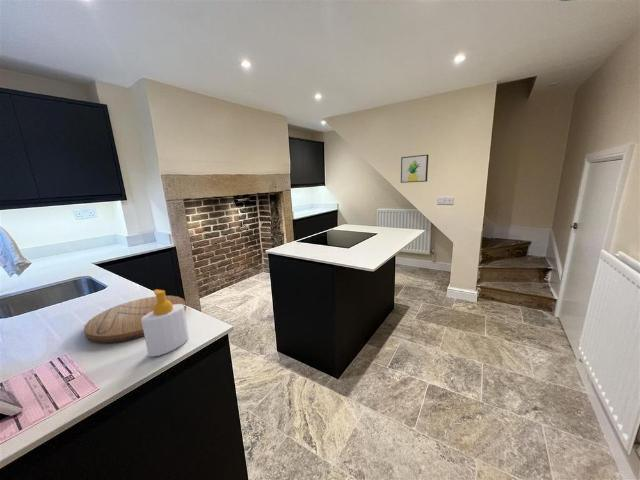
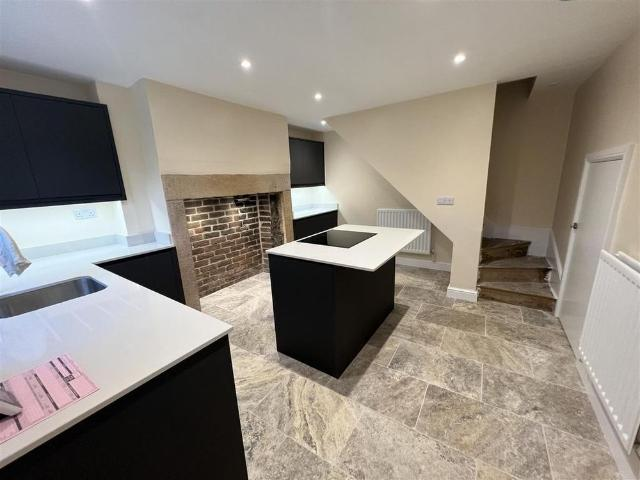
- cutting board [83,295,187,344]
- wall art [400,154,429,184]
- soap bottle [141,288,190,358]
